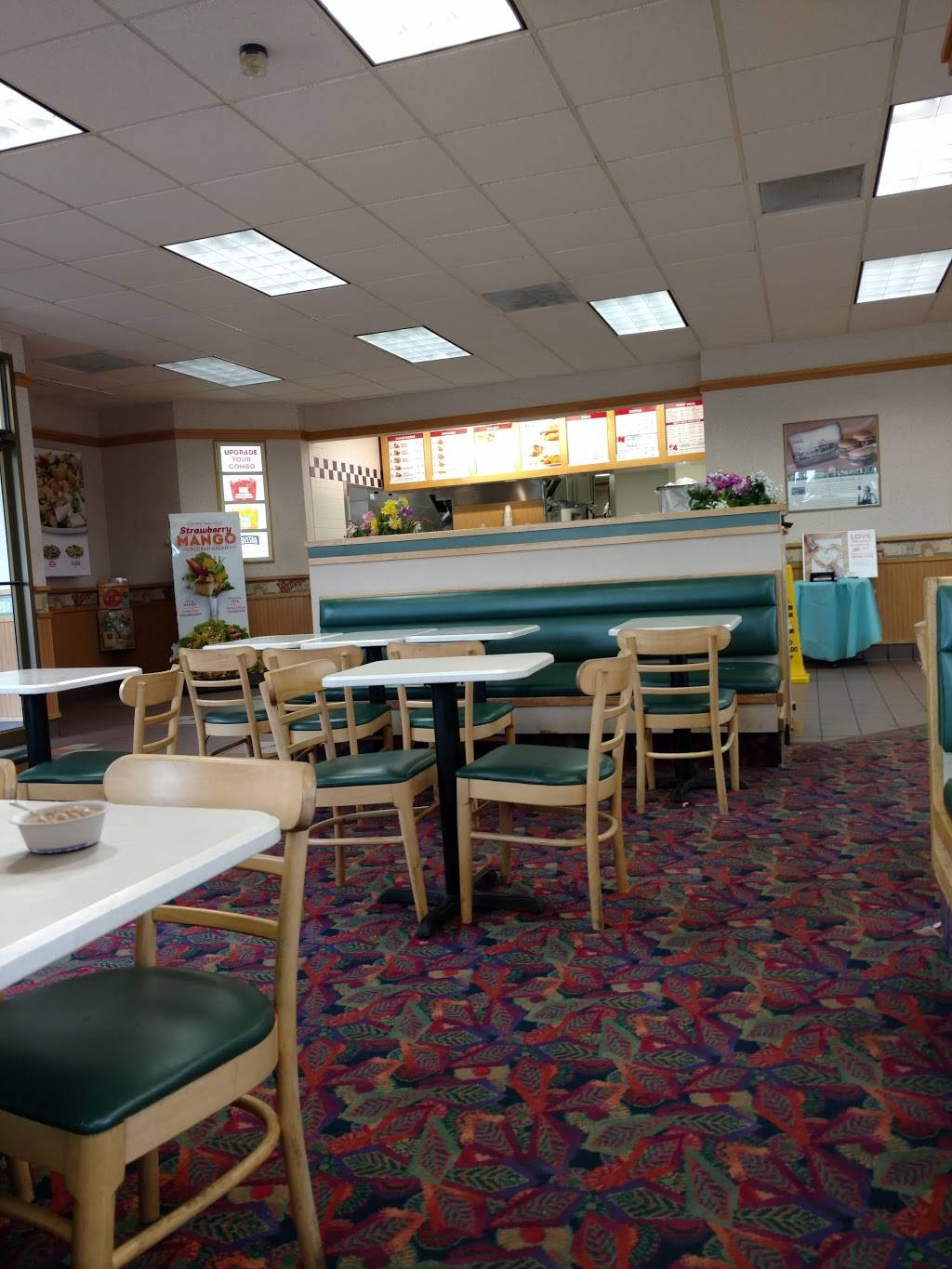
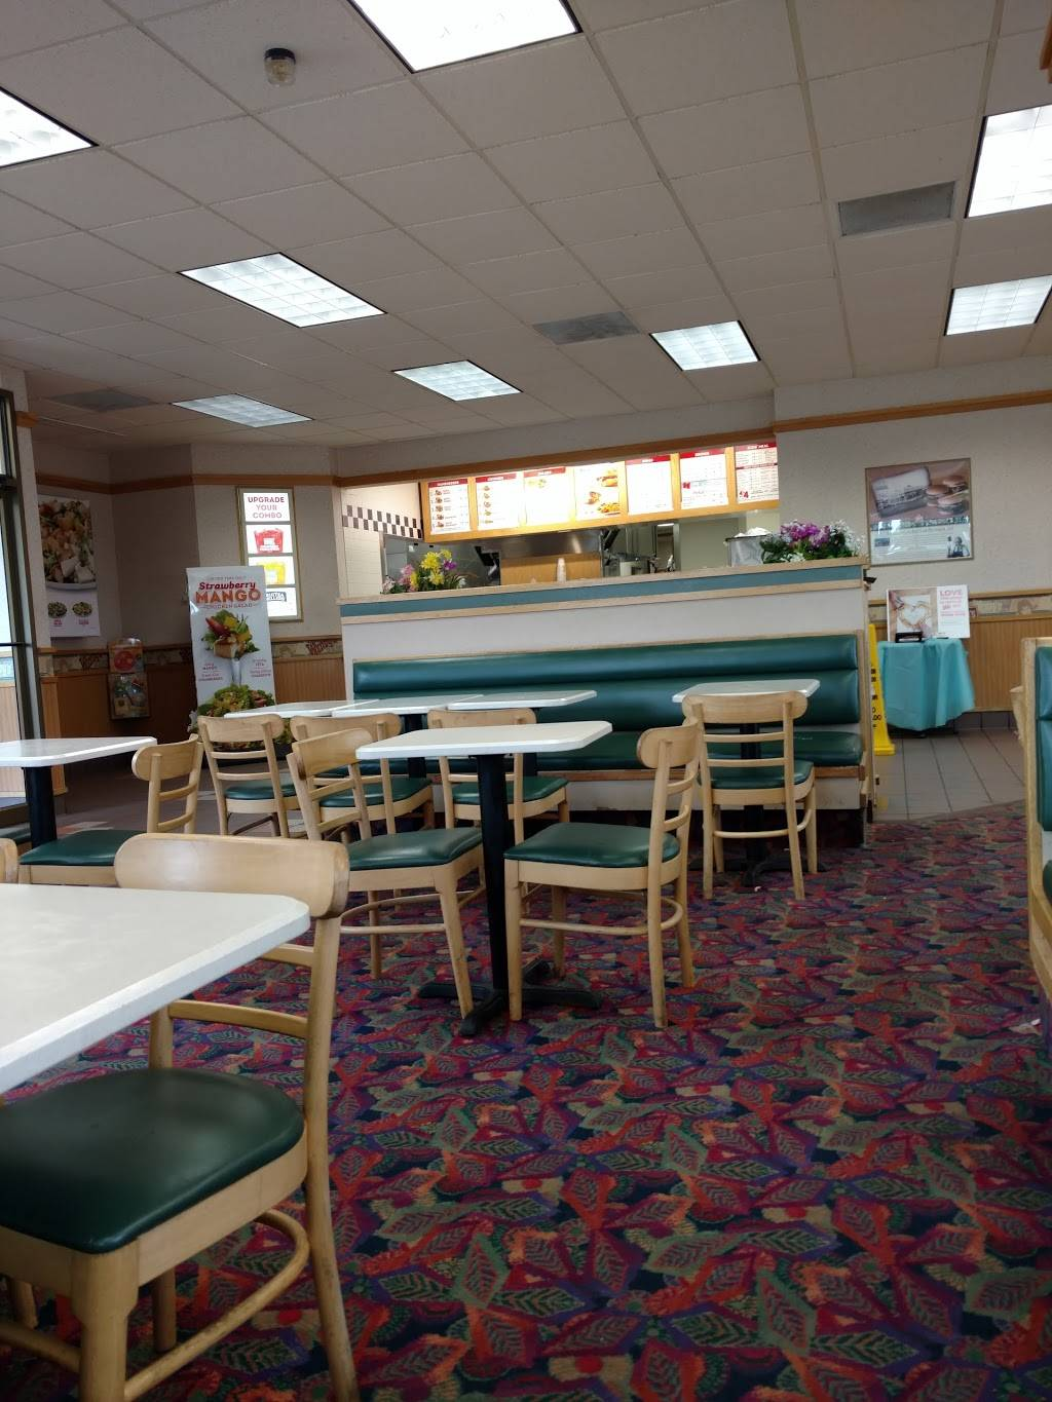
- legume [7,800,113,854]
